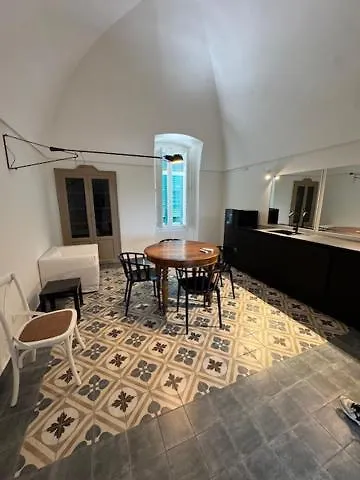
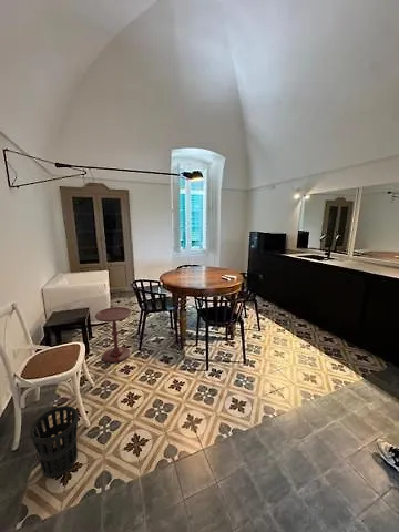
+ wastebasket [29,405,80,479]
+ side table [94,306,133,364]
